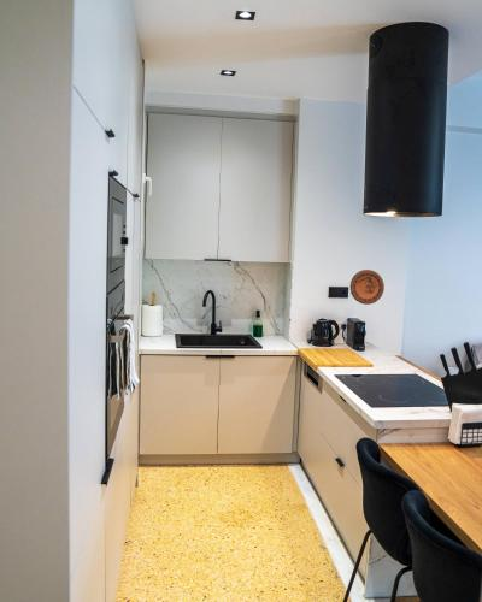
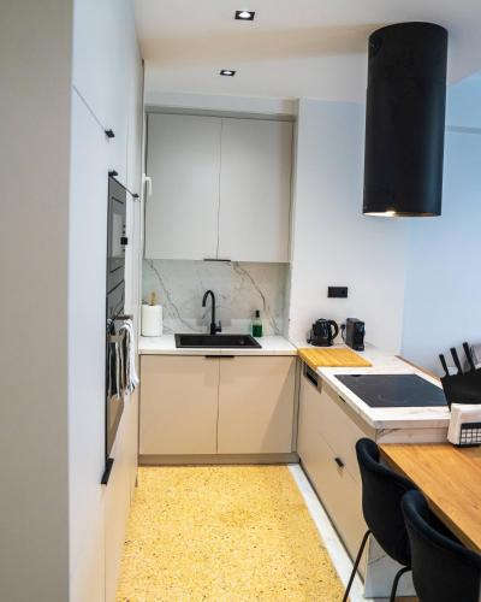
- decorative plate [348,268,386,306]
